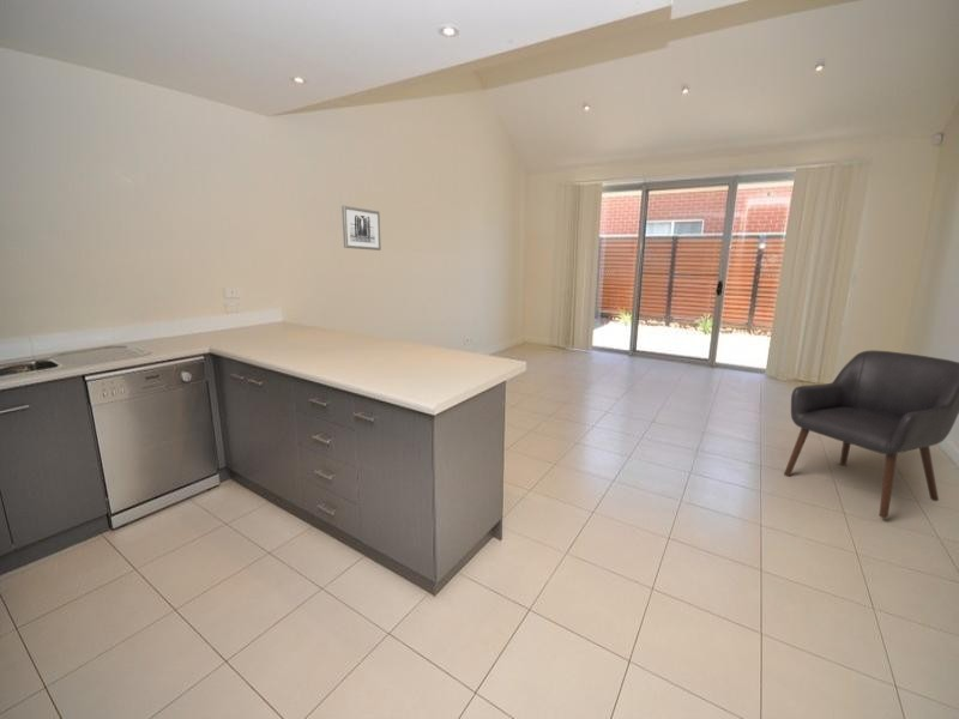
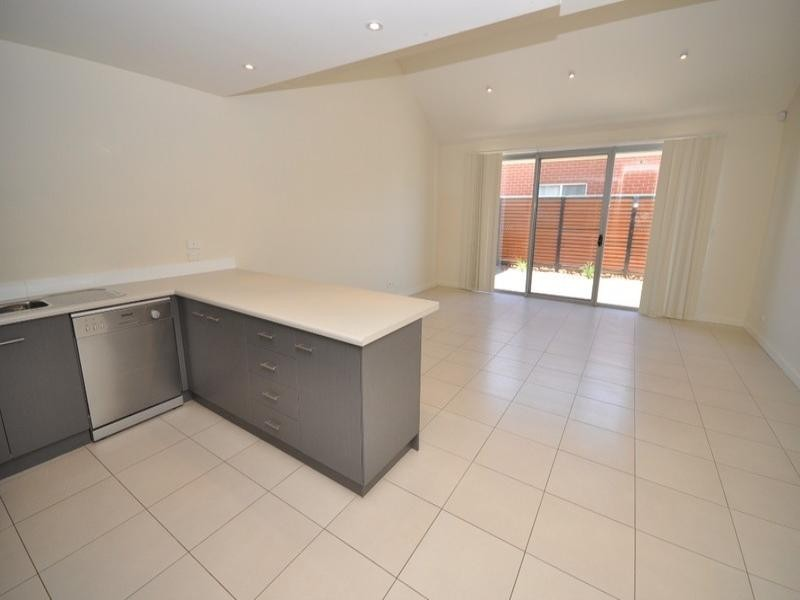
- wall art [340,205,382,252]
- chair [783,349,959,520]
